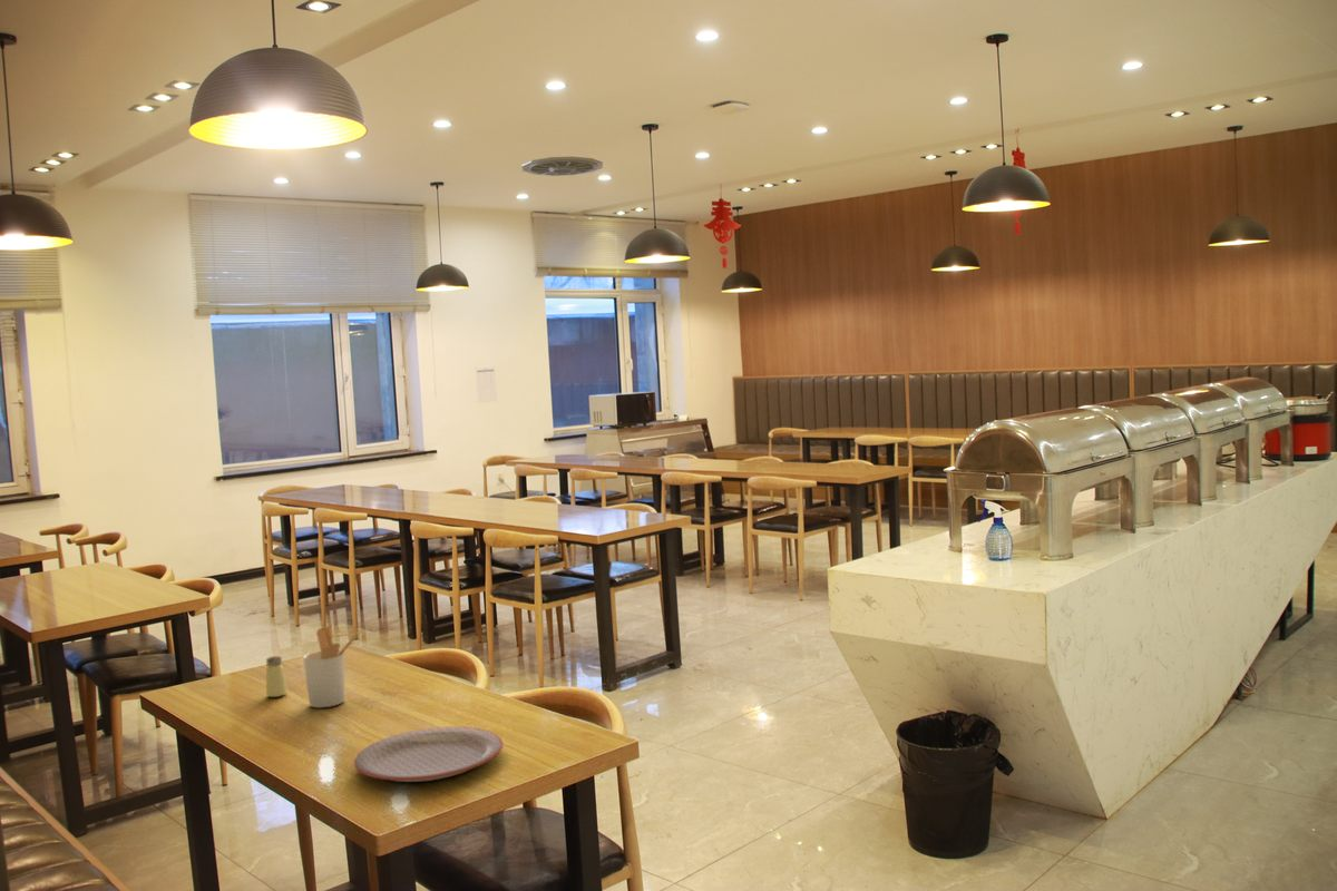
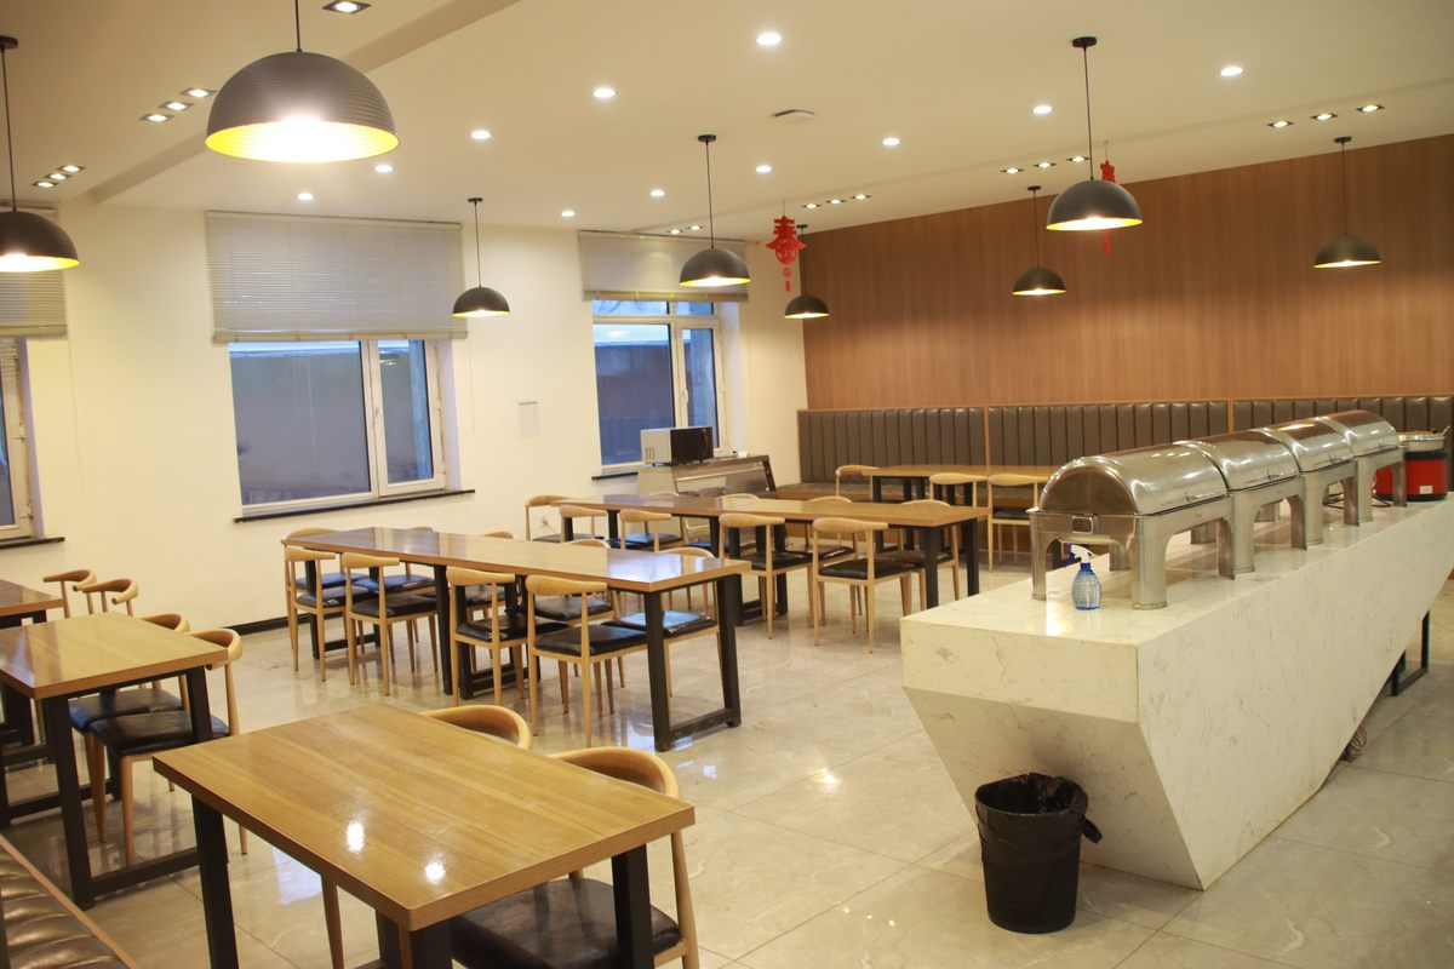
- saltshaker [265,655,289,698]
- ceiling vent [520,156,604,177]
- utensil holder [302,626,363,708]
- plate [353,725,505,783]
